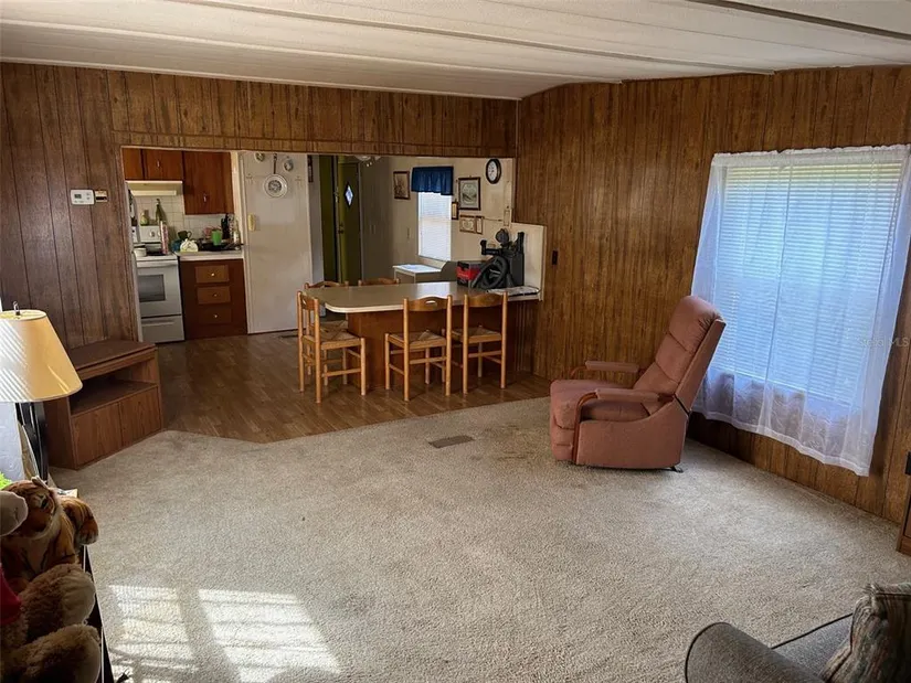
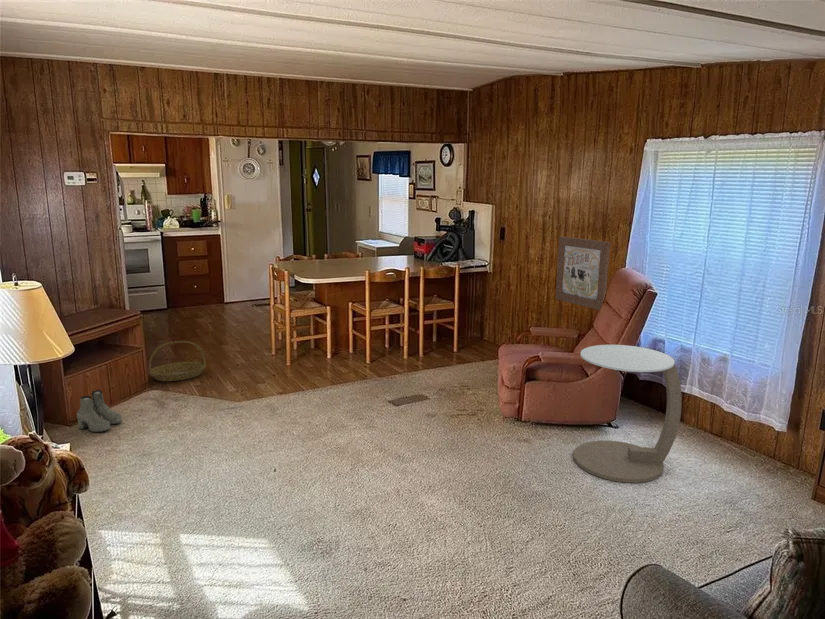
+ basket [147,340,207,382]
+ boots [76,389,123,433]
+ side table [573,344,683,484]
+ wall art [555,236,611,311]
